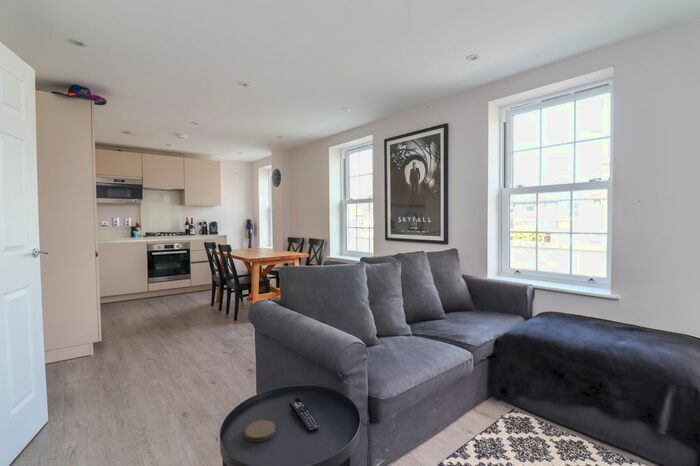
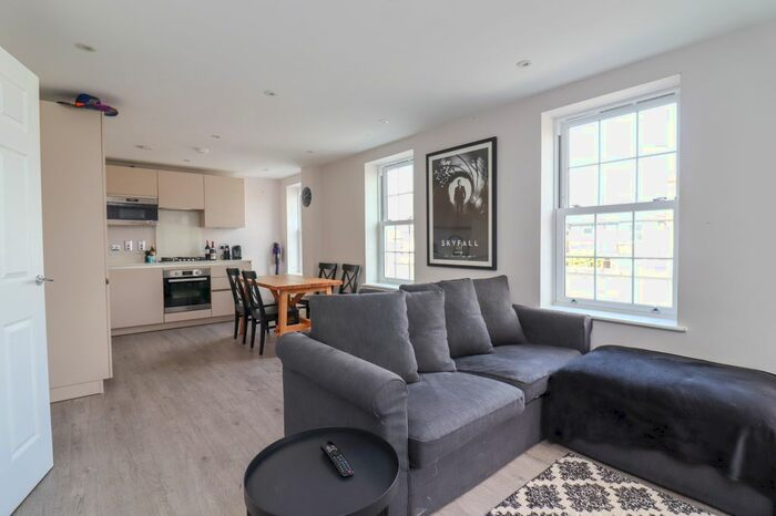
- coaster [244,419,276,443]
